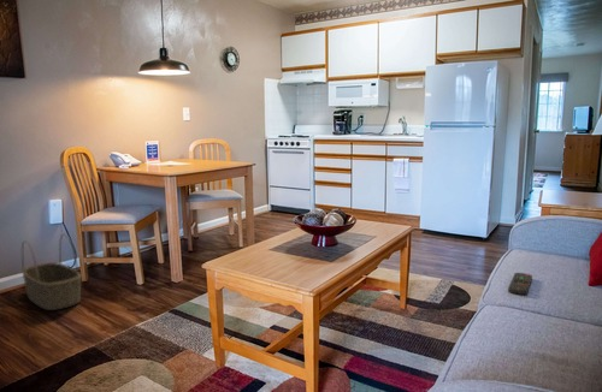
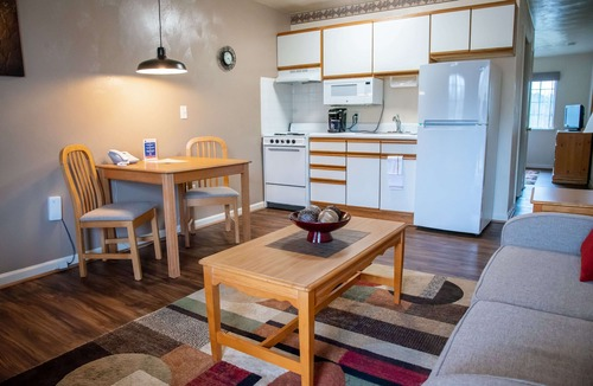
- remote control [507,272,533,296]
- basket [20,232,82,311]
